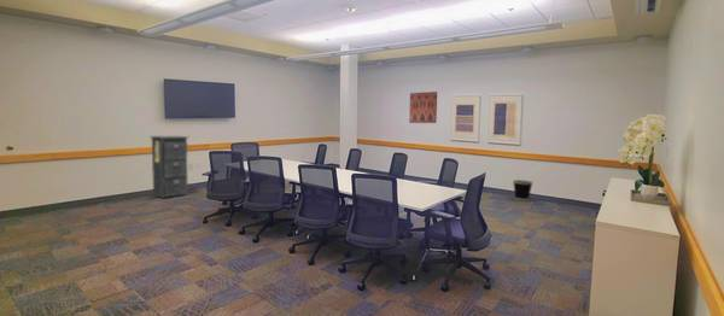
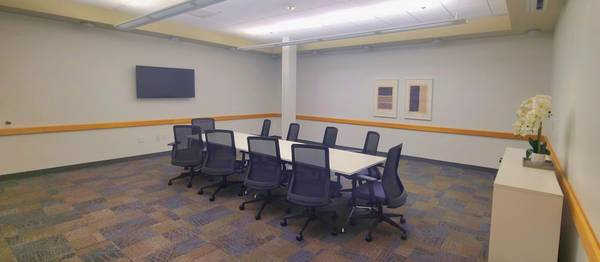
- wastebasket [512,179,535,201]
- filing cabinet [148,135,189,199]
- wall art [408,90,438,124]
